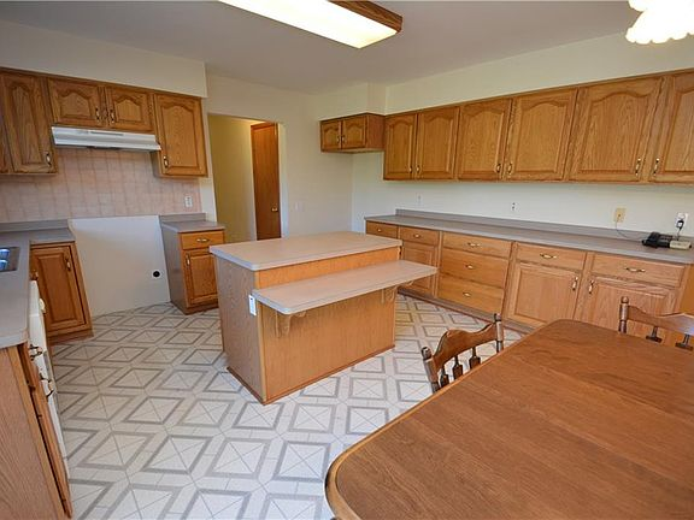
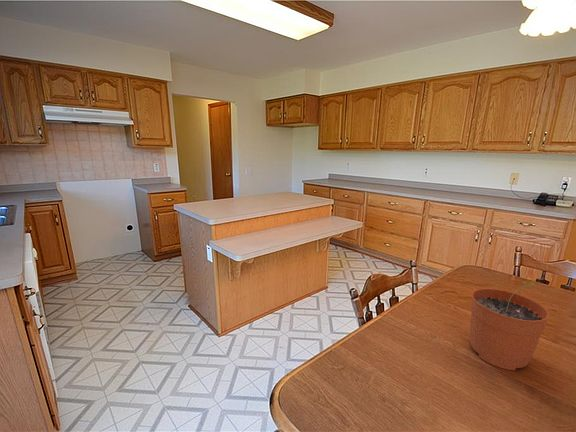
+ plant pot [469,280,550,371]
